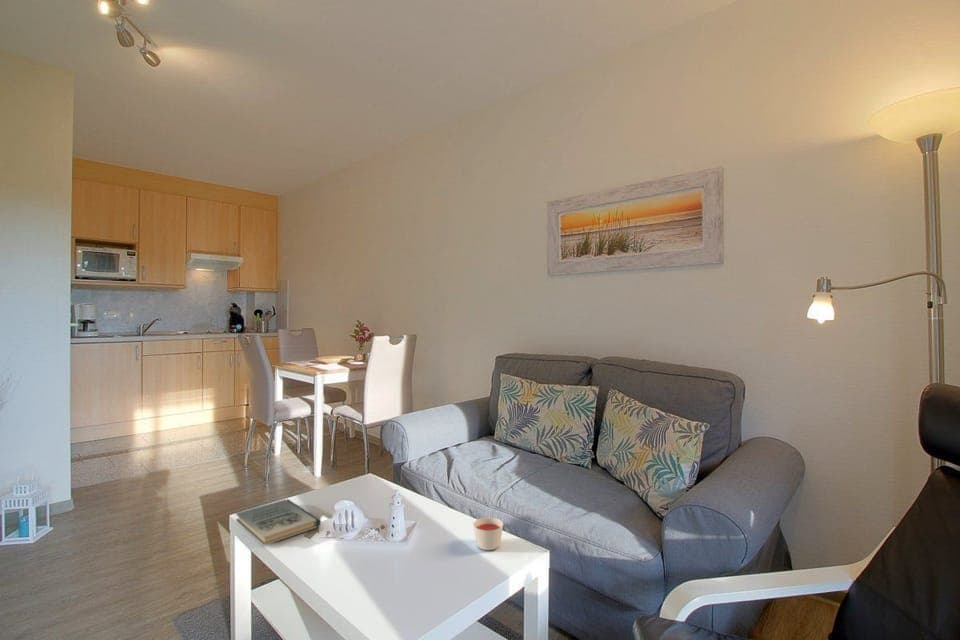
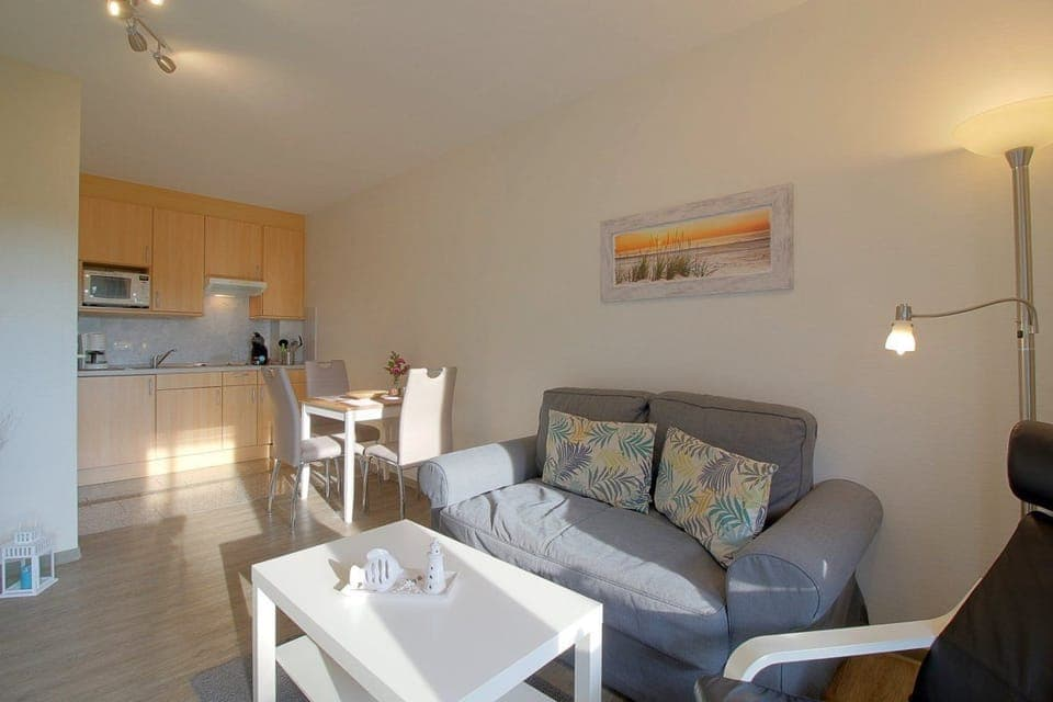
- book [235,498,321,547]
- candle [472,517,504,551]
